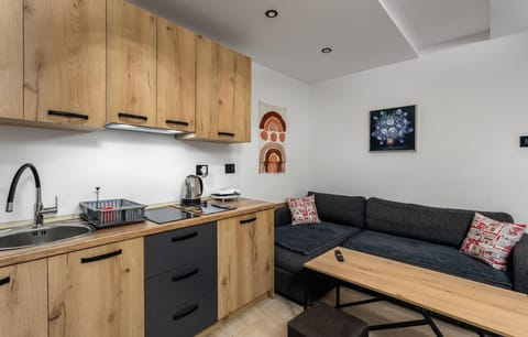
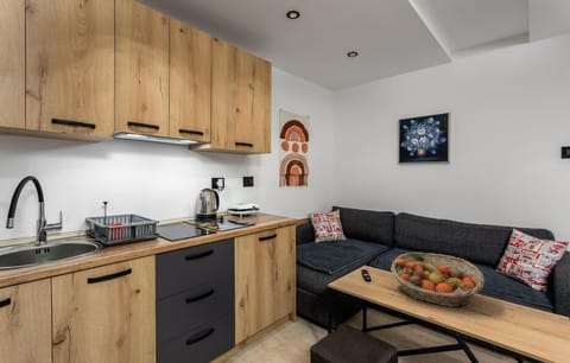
+ fruit basket [390,251,486,308]
